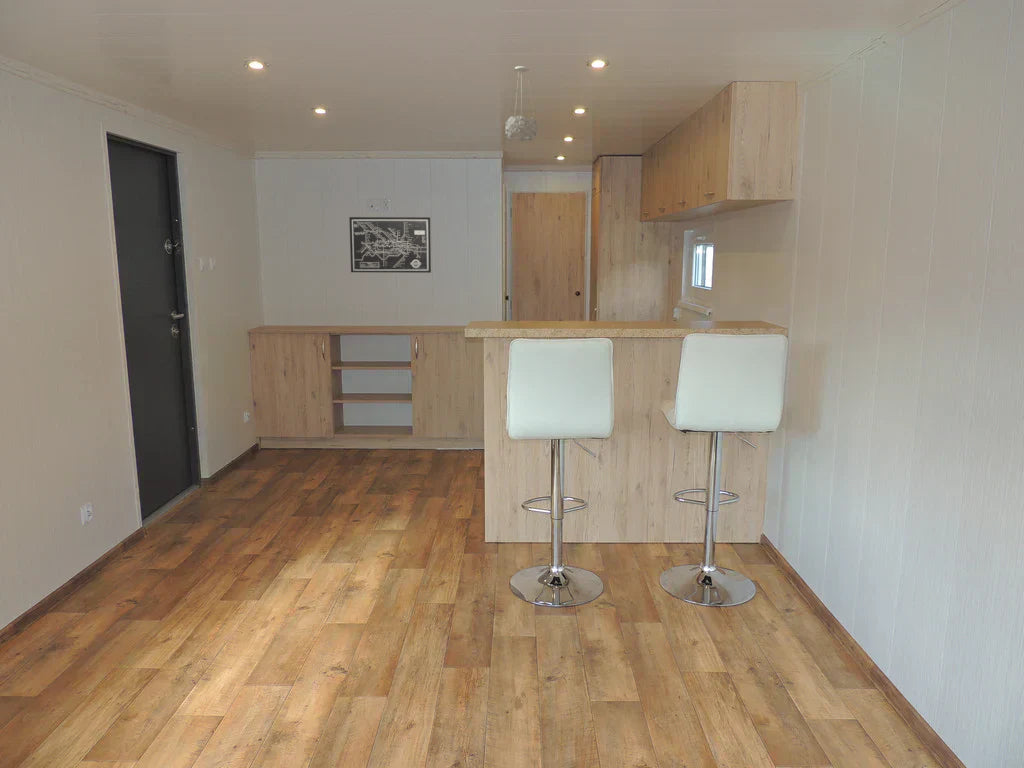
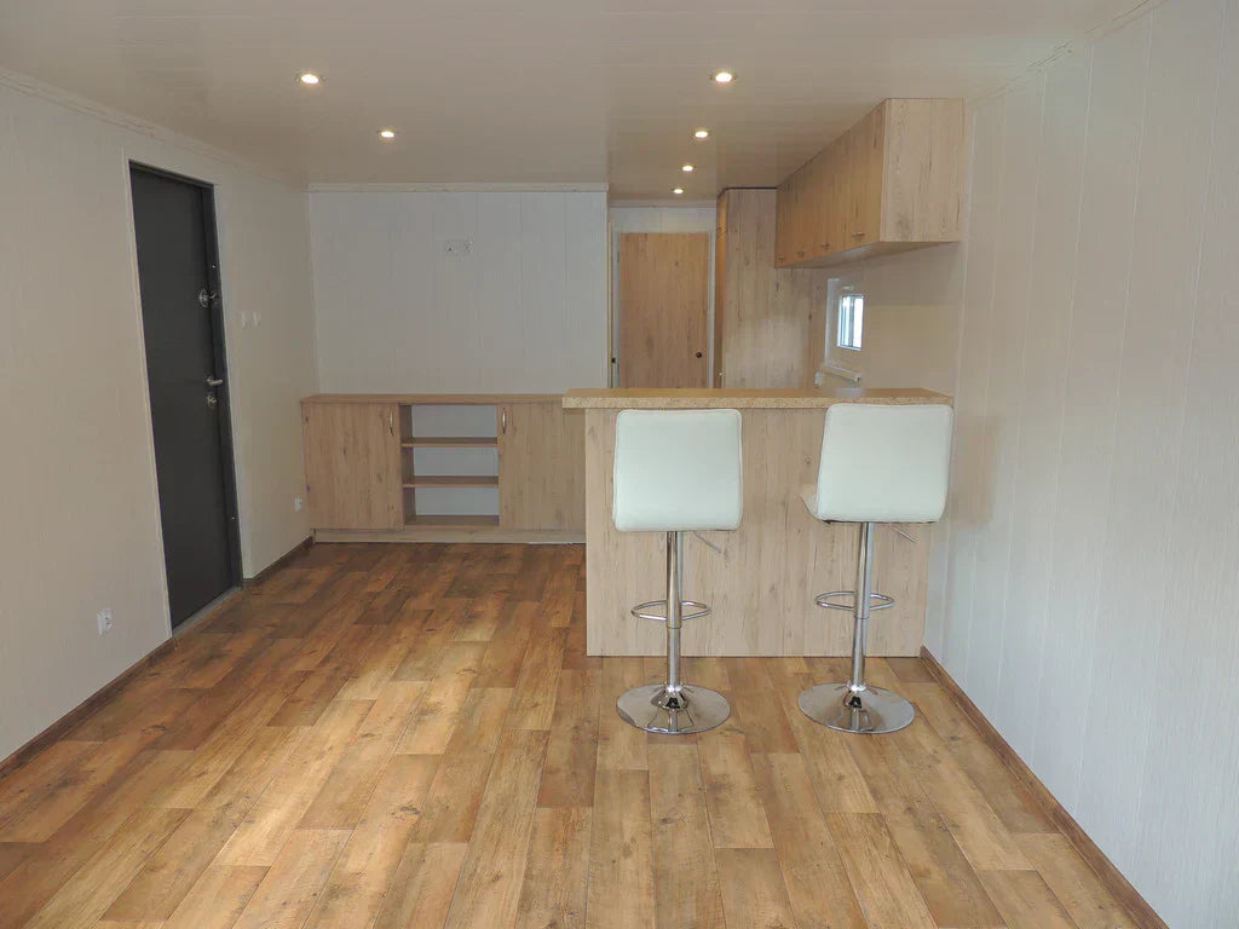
- wall art [348,216,432,274]
- pendant light [504,65,539,143]
